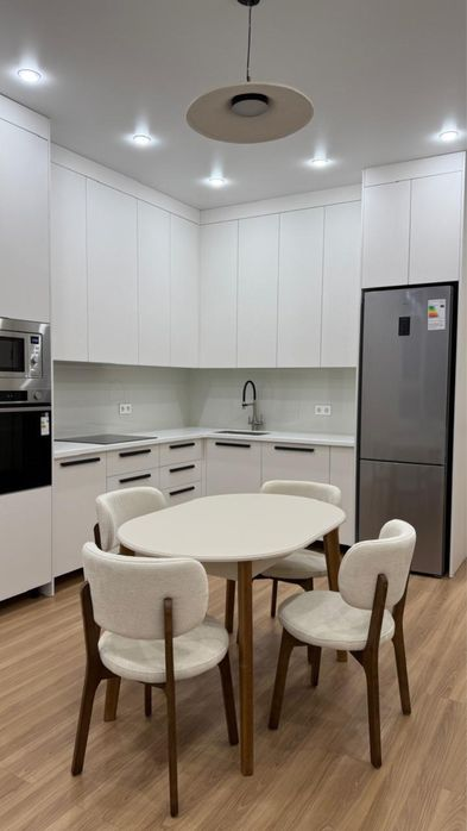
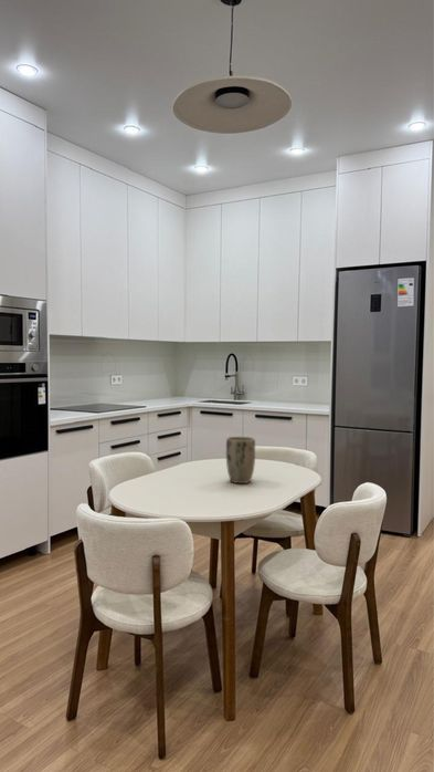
+ plant pot [225,436,256,484]
